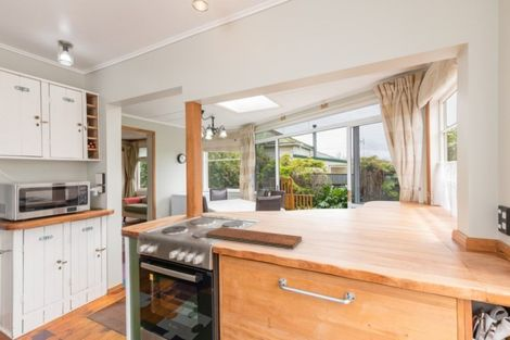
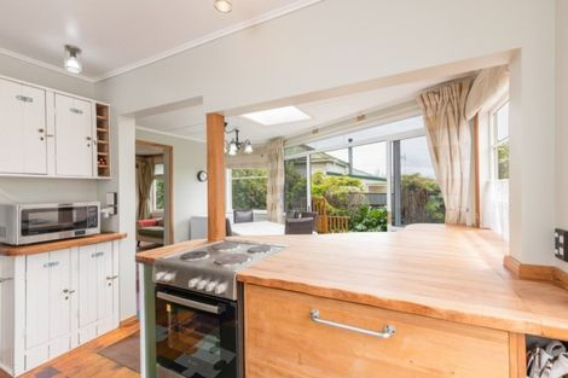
- chopping board [204,226,303,250]
